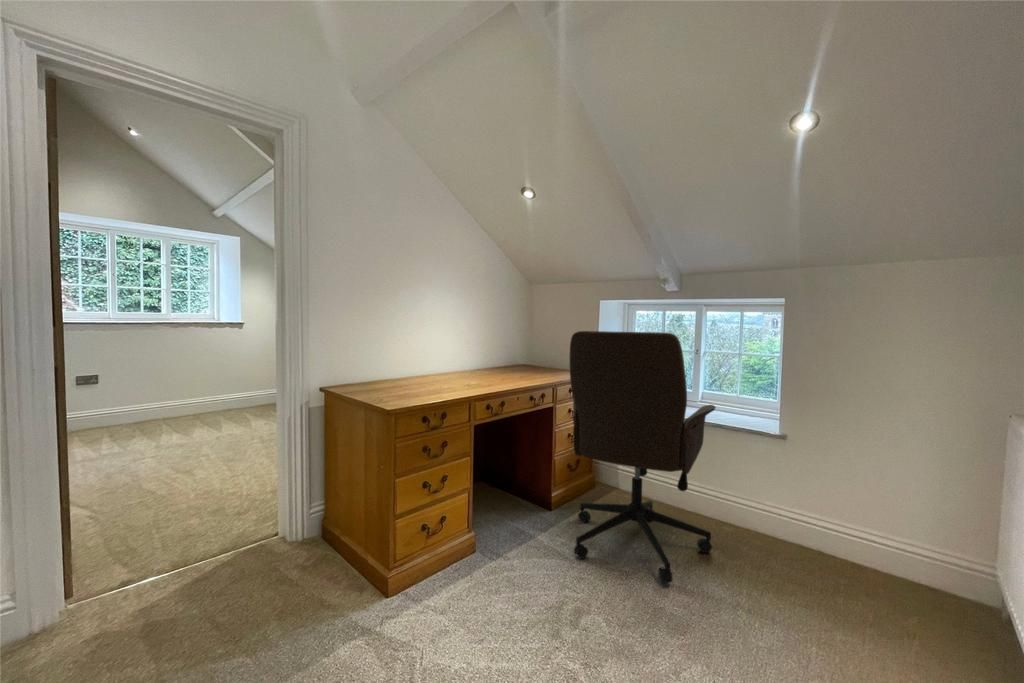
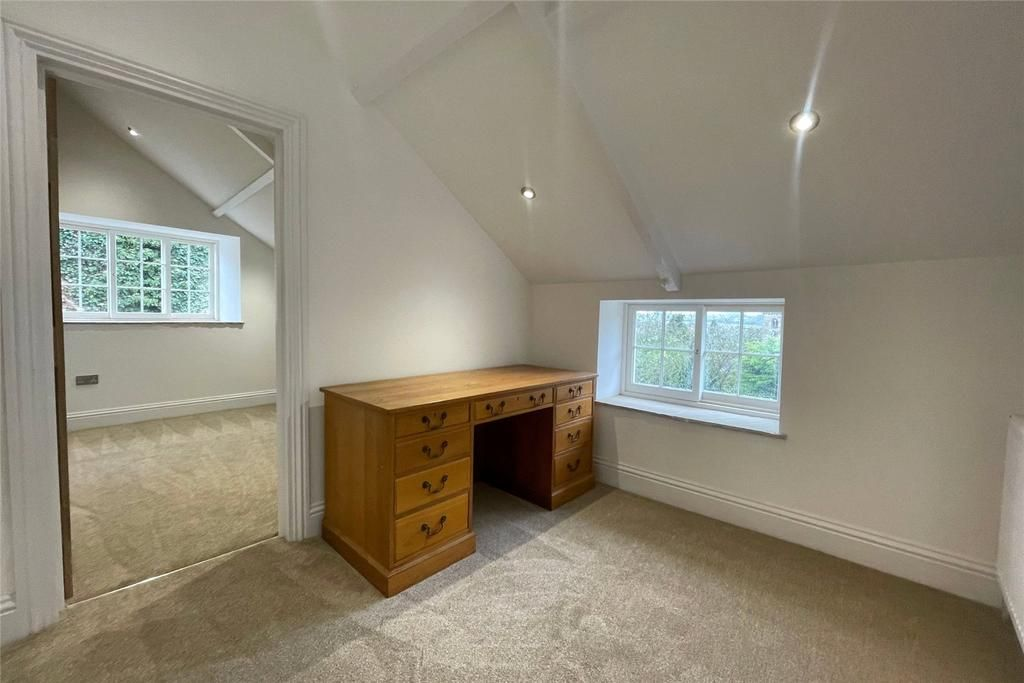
- office chair [569,330,717,584]
